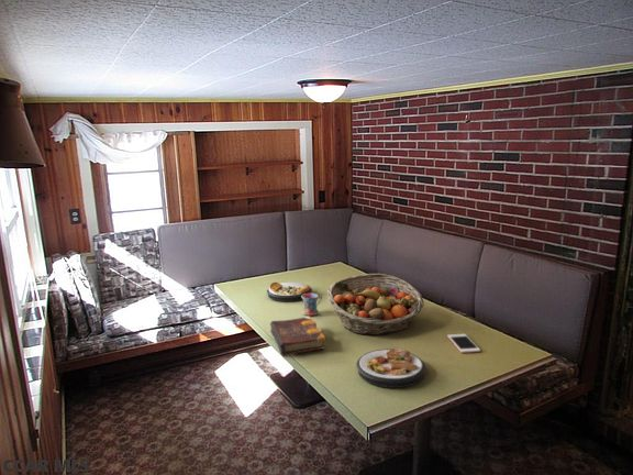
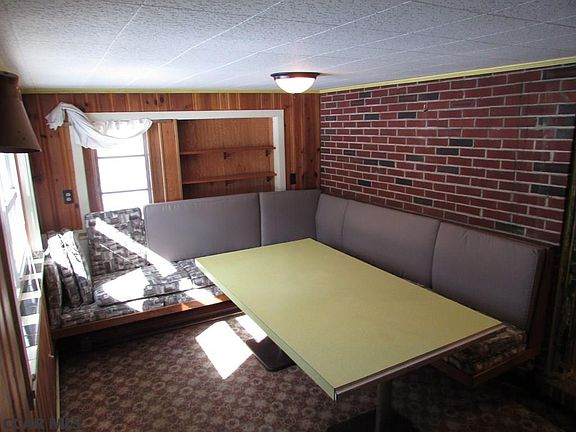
- plate [266,281,313,302]
- book [269,316,326,357]
- fruit basket [326,273,425,336]
- plate [355,347,426,389]
- mug [301,292,323,317]
- cell phone [446,333,481,354]
